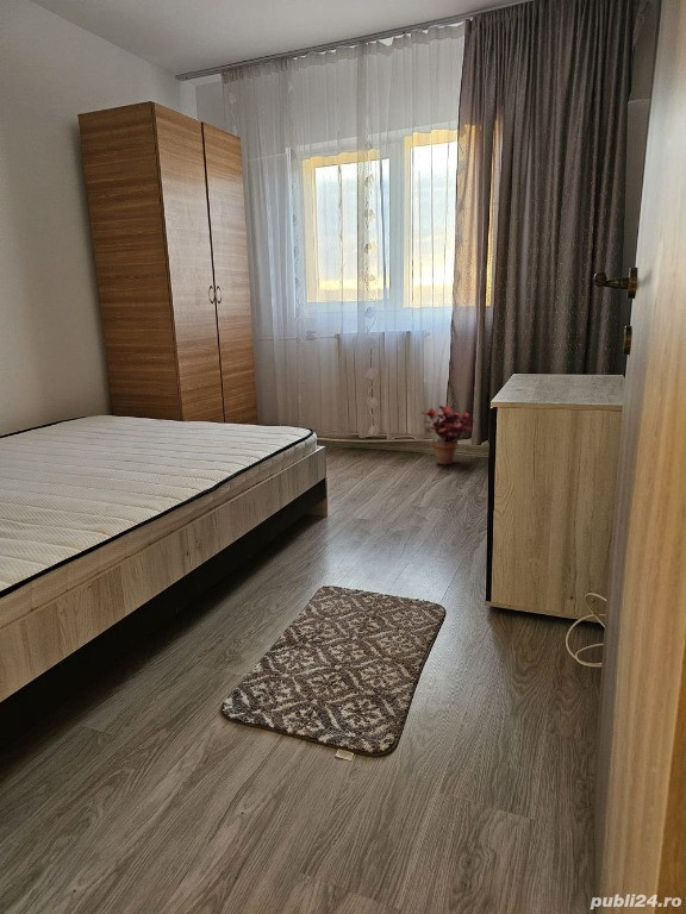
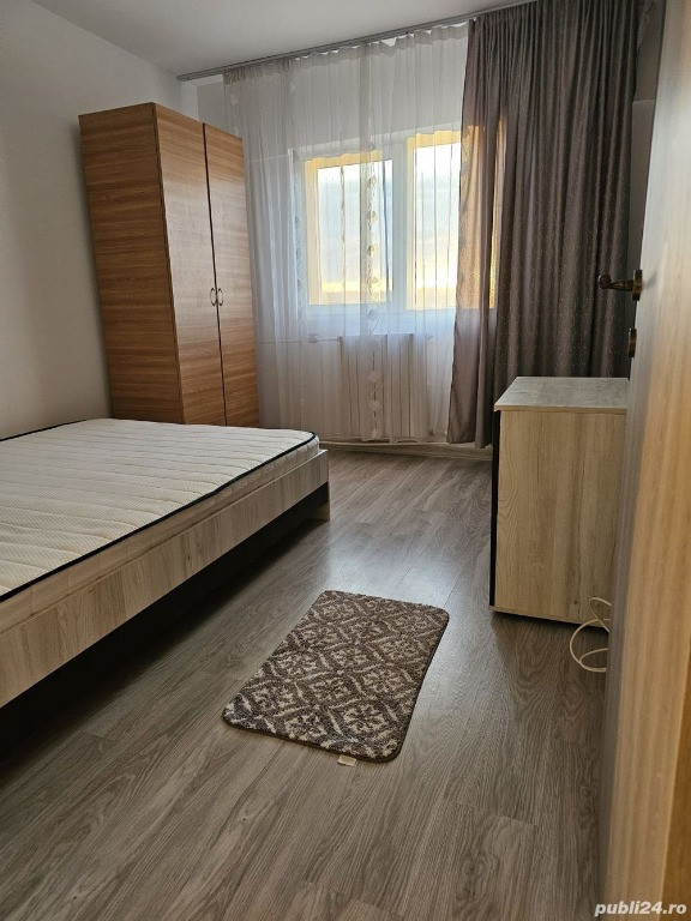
- potted plant [420,405,475,465]
